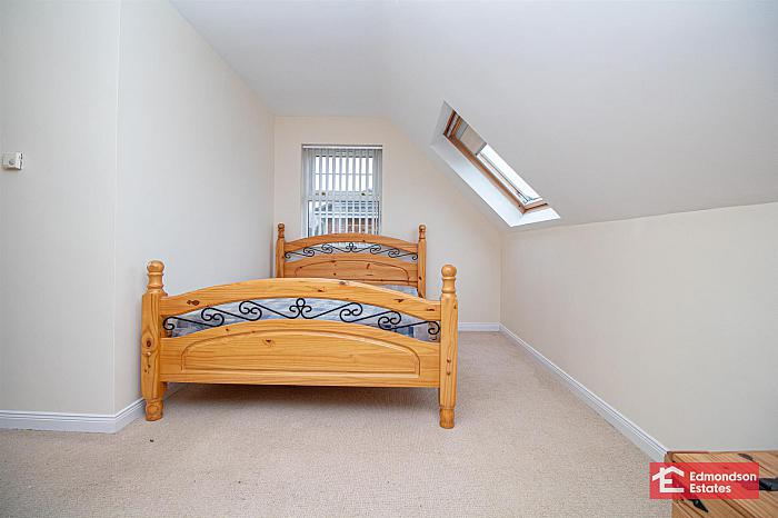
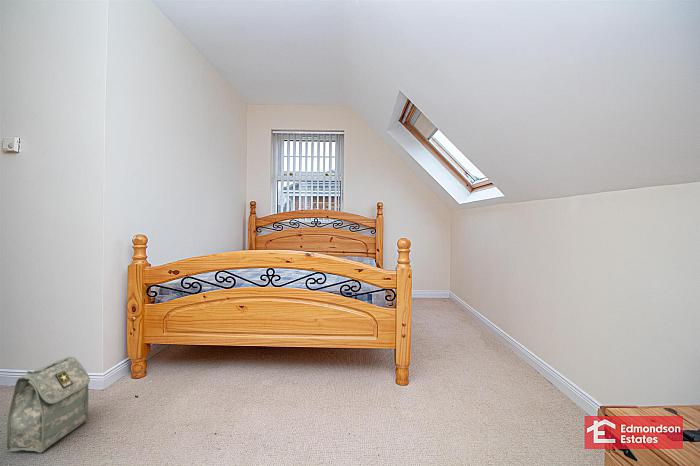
+ bag [5,356,91,454]
